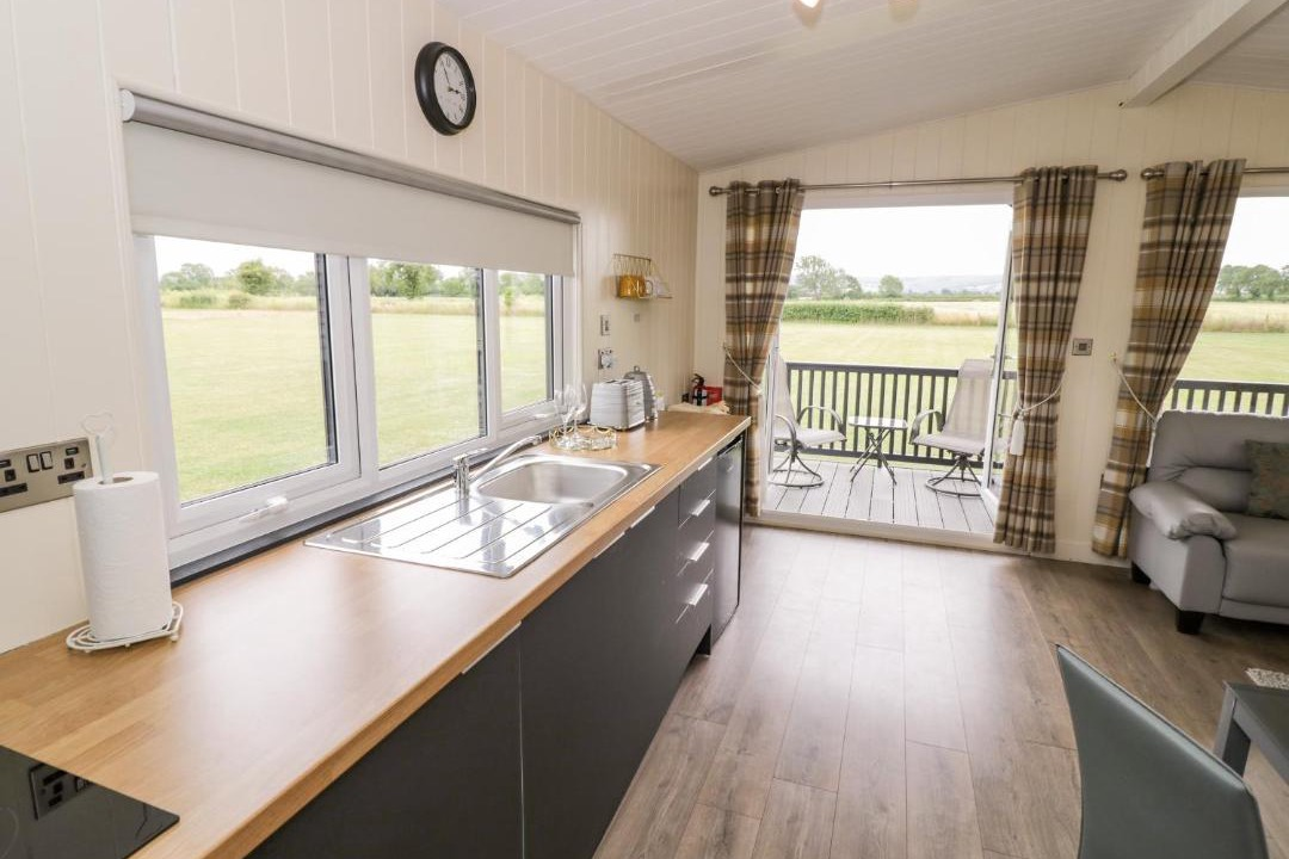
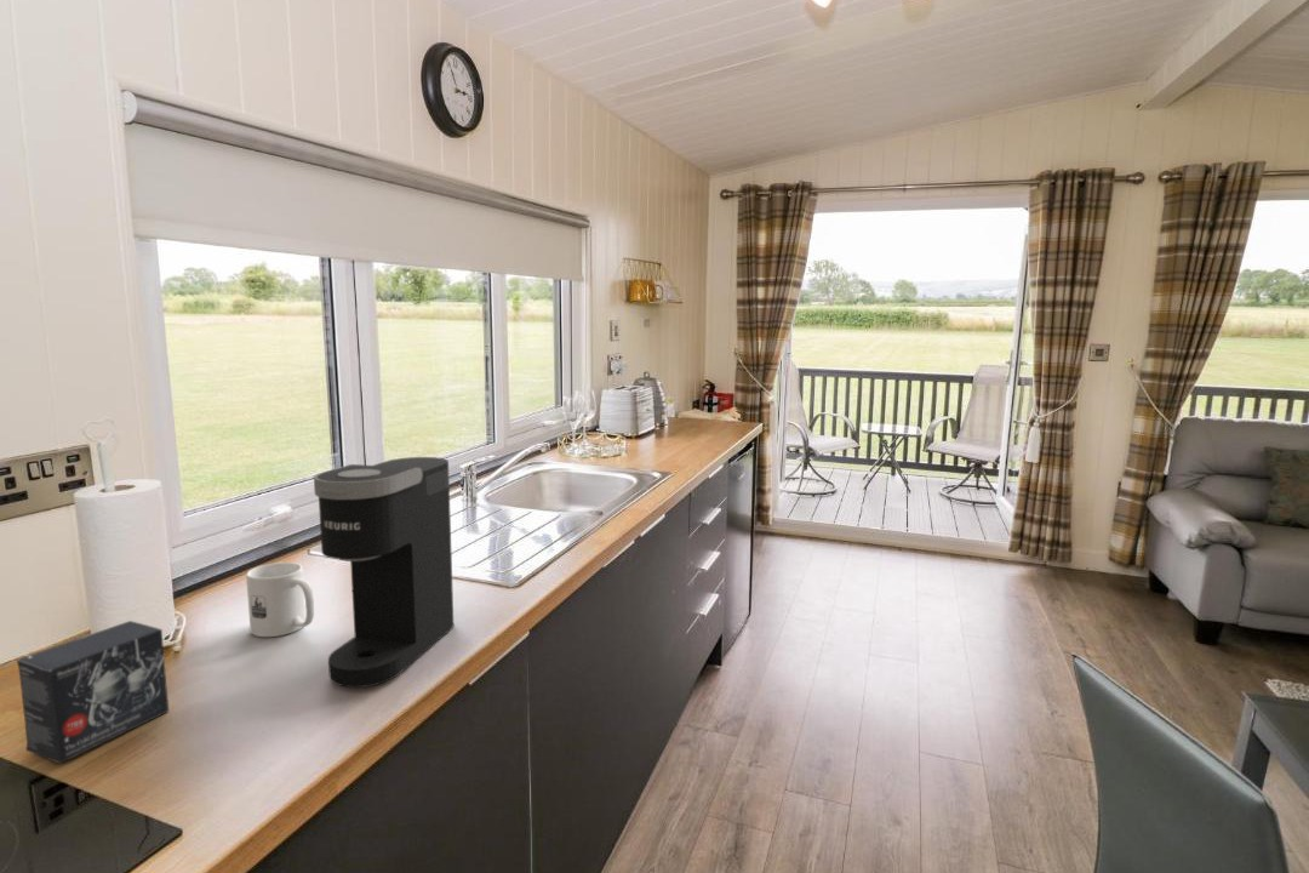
+ mug [245,561,315,638]
+ coffee maker [313,456,455,689]
+ small box [16,620,170,764]
